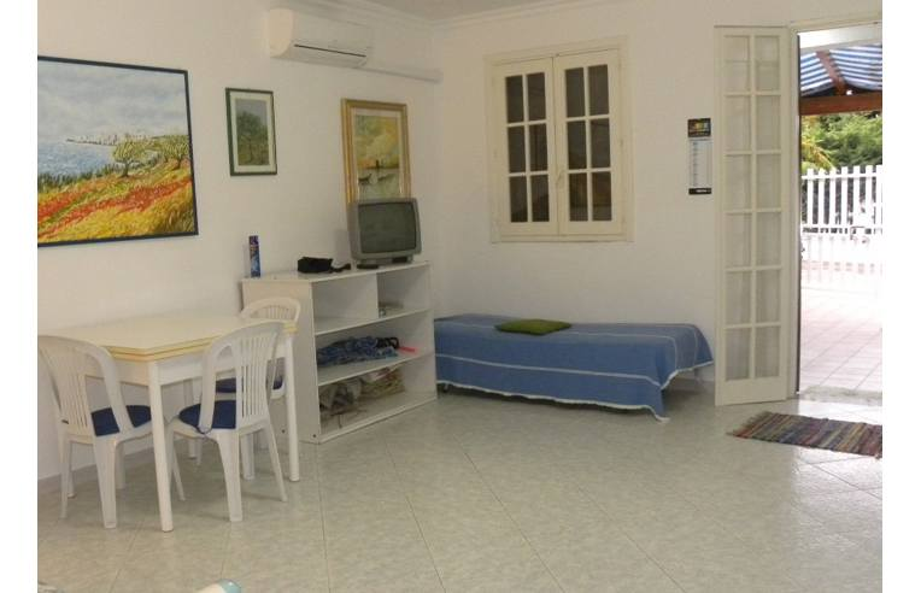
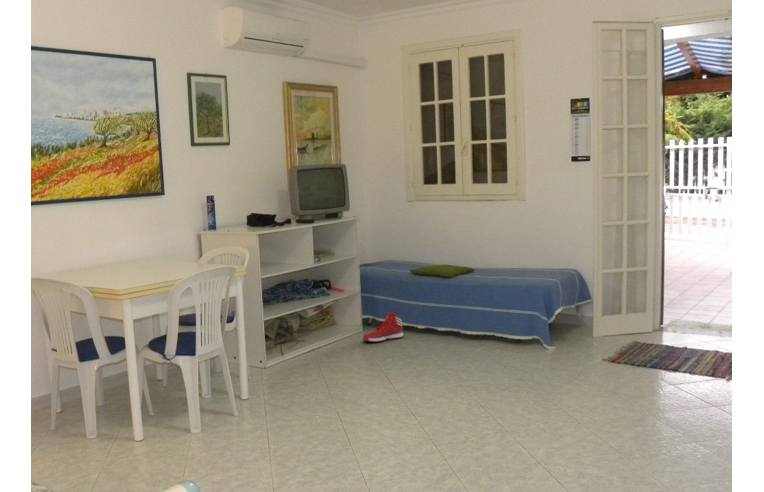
+ sneaker [362,312,404,343]
